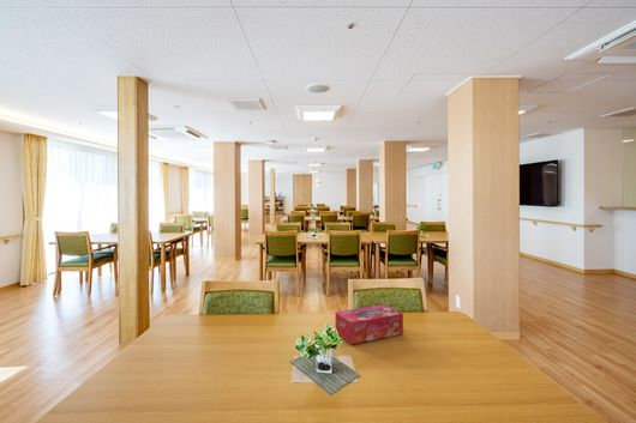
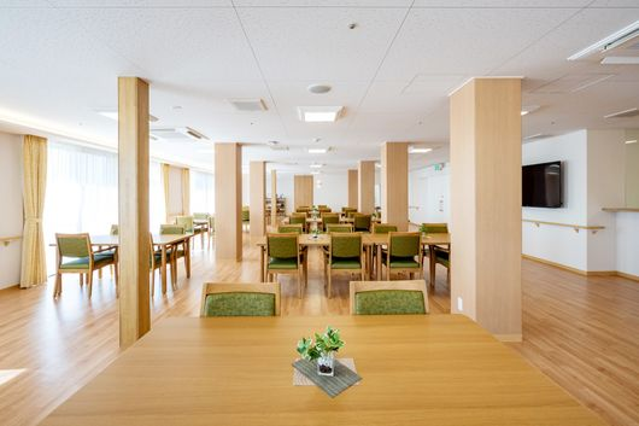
- tissue box [334,304,404,345]
